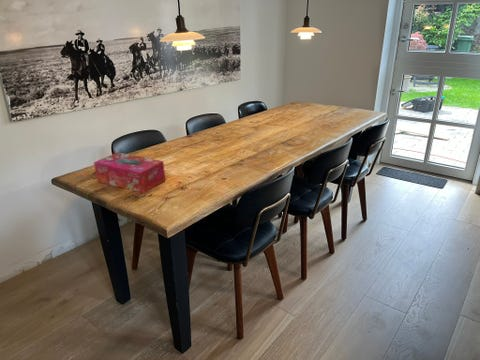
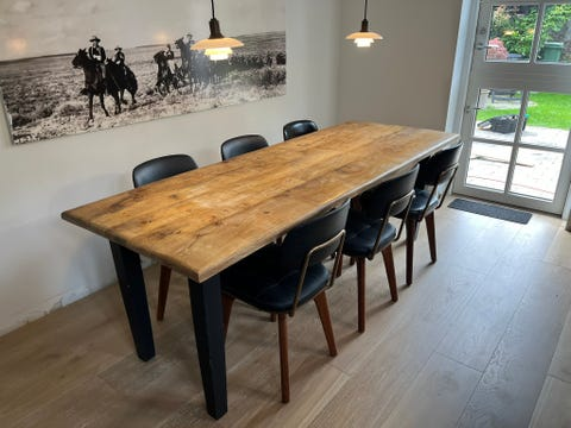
- tissue box [93,152,166,194]
